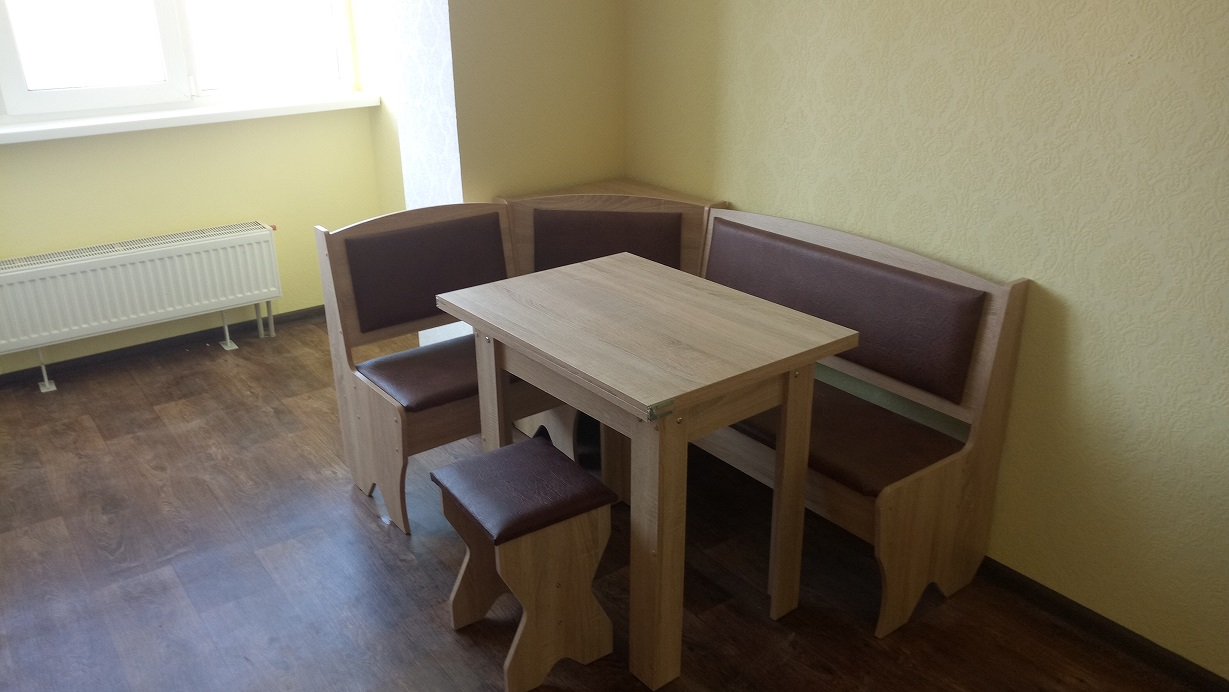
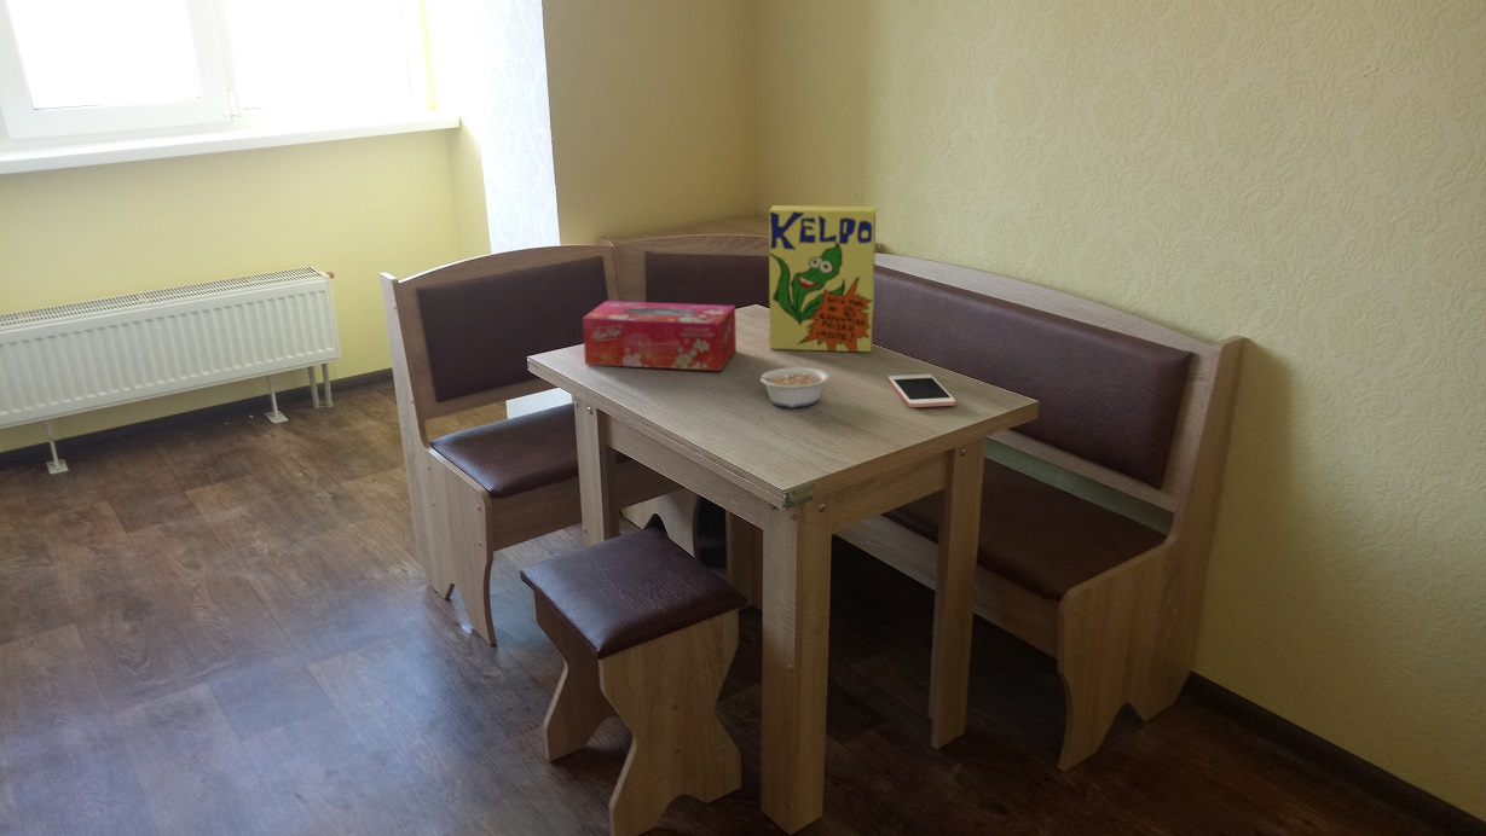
+ cereal box [768,204,877,353]
+ tissue box [582,300,738,372]
+ legume [745,366,831,408]
+ cell phone [887,373,956,408]
